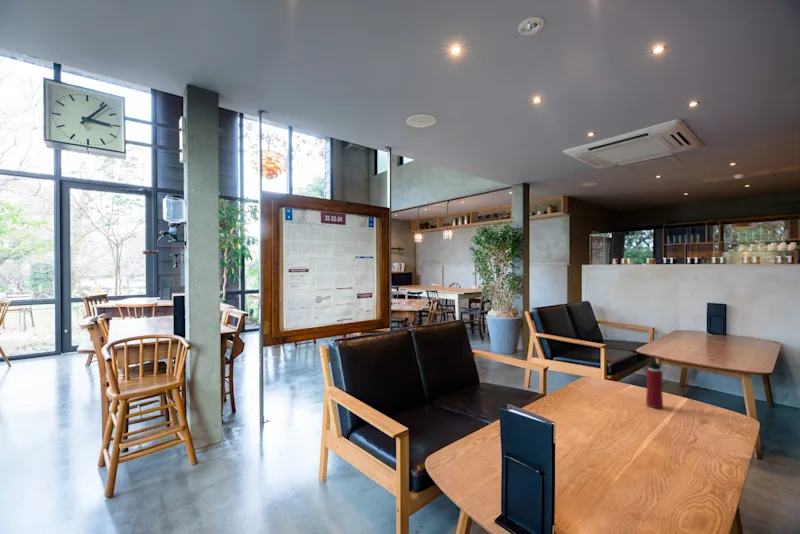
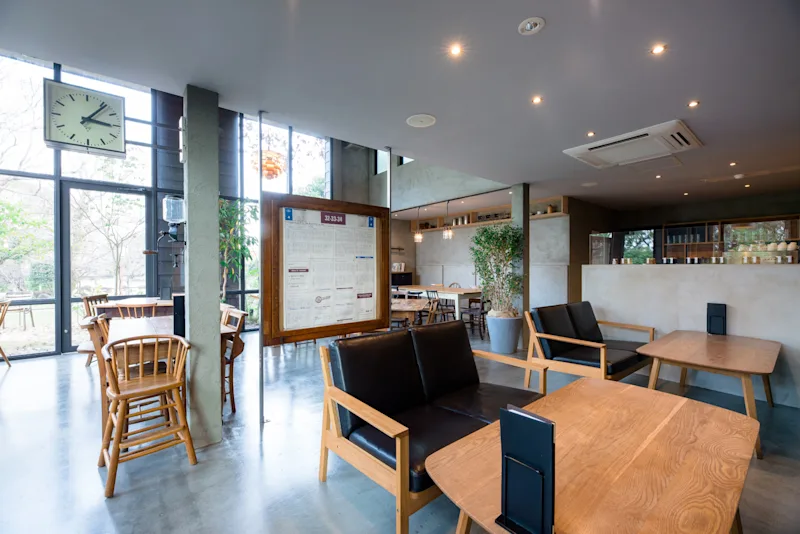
- water bottle [645,355,664,409]
